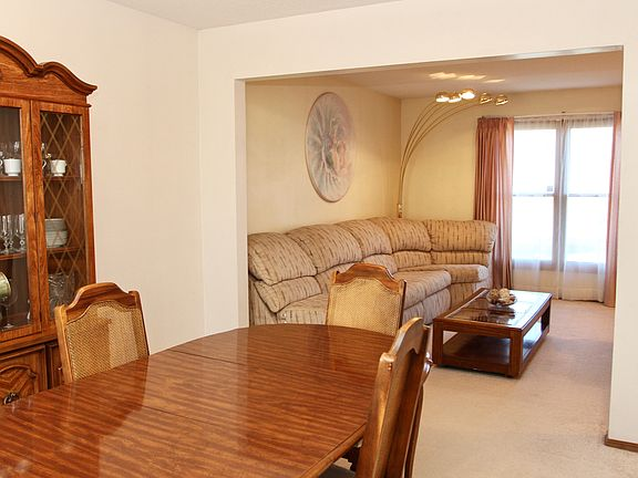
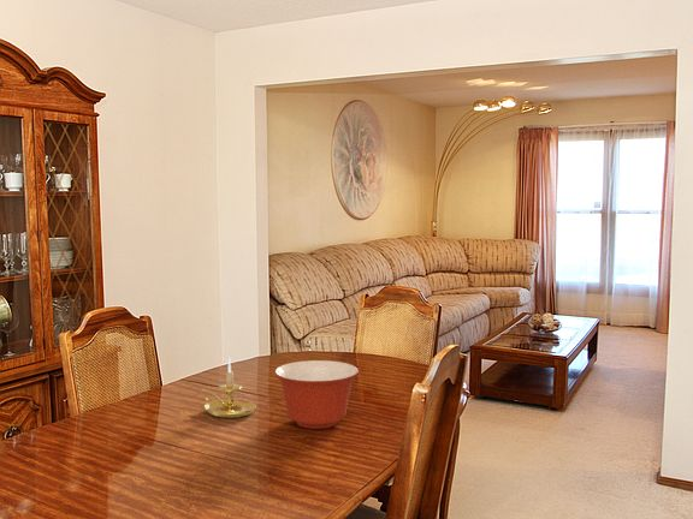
+ mixing bowl [274,359,360,430]
+ candle holder [201,357,257,419]
